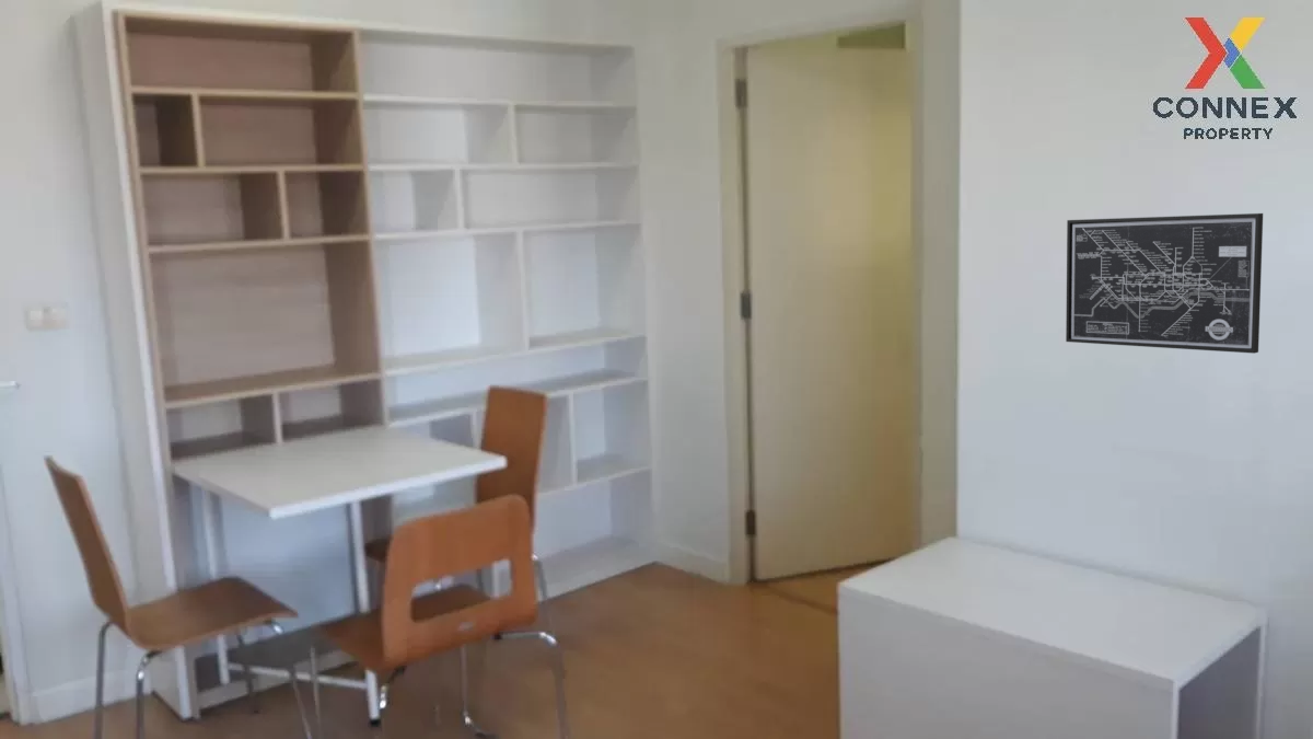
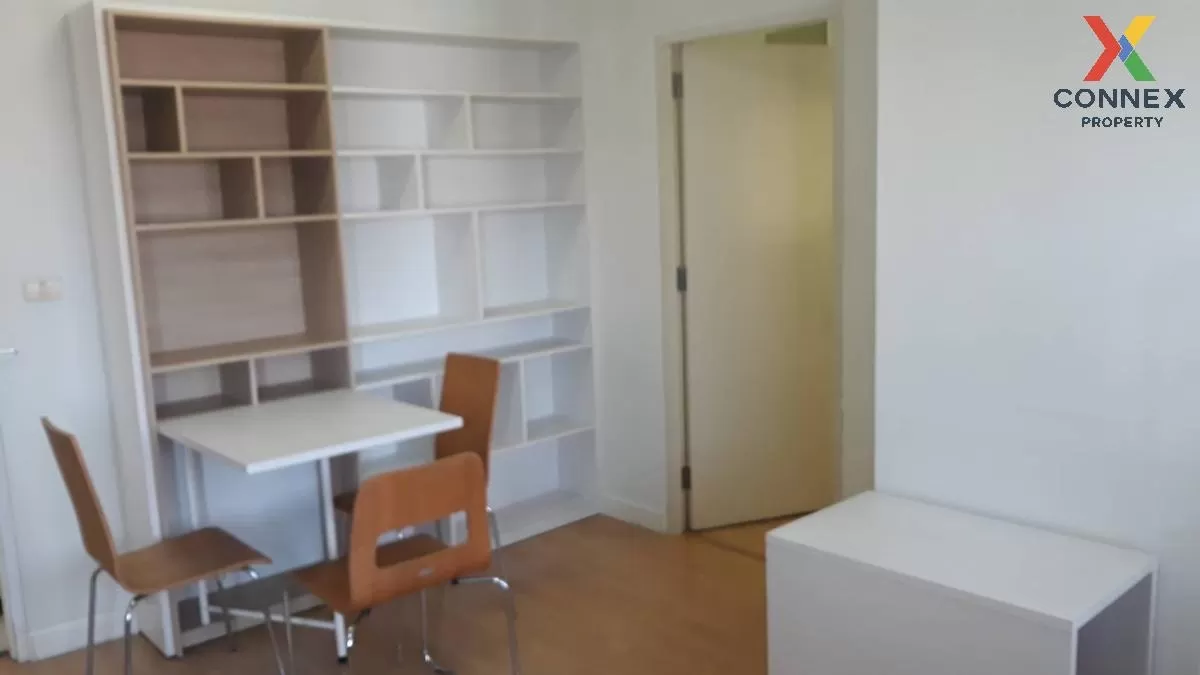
- wall art [1065,212,1264,355]
